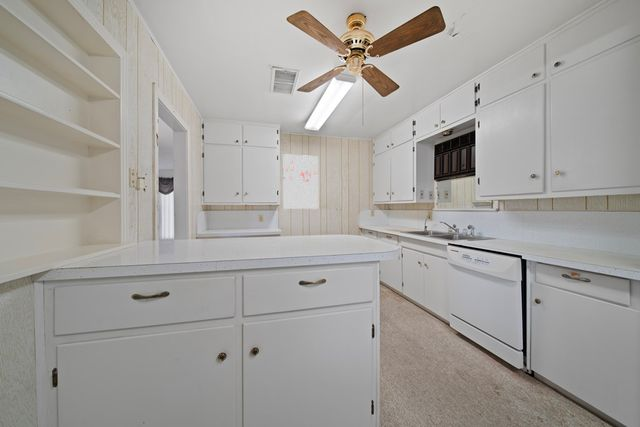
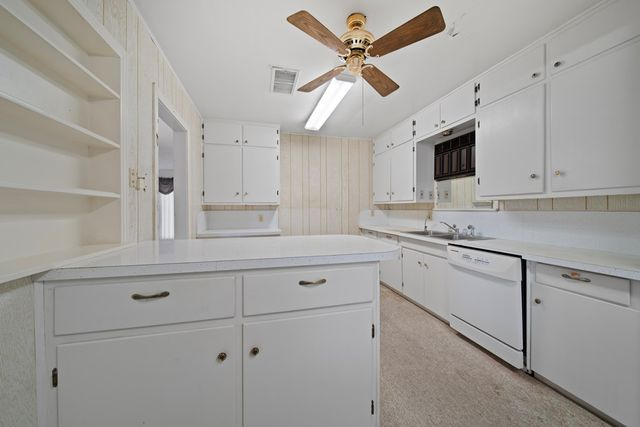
- wall art [282,153,319,210]
